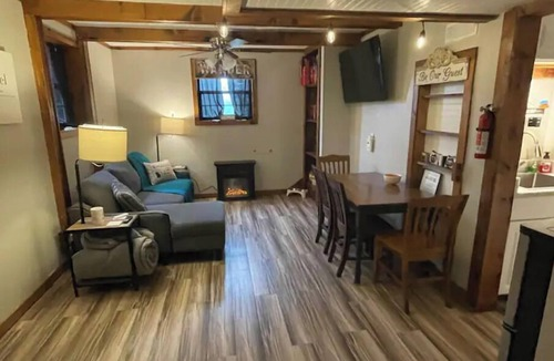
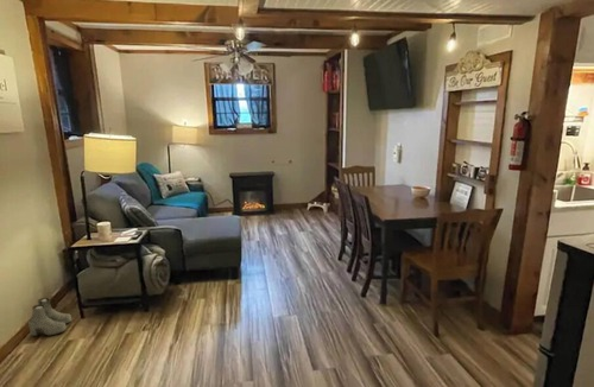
+ boots [27,297,72,337]
